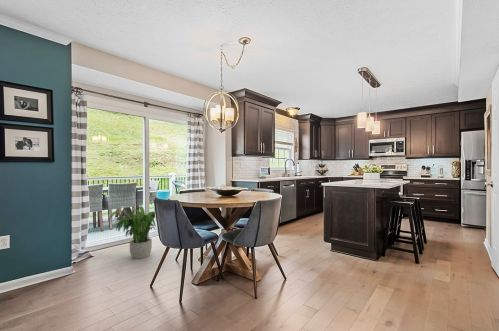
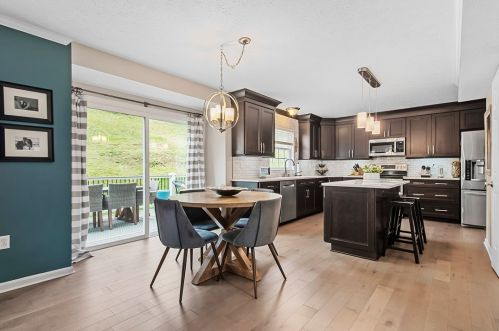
- potted plant [107,205,157,260]
